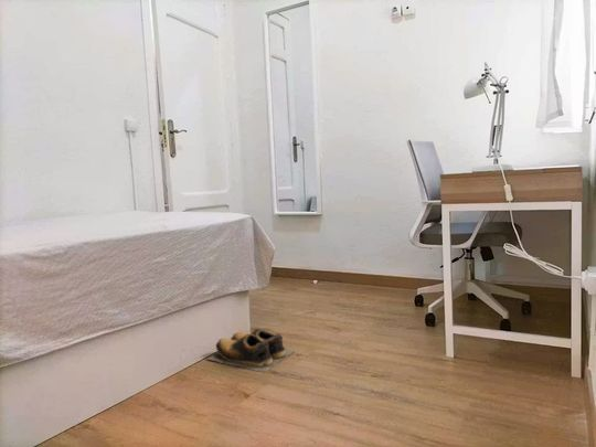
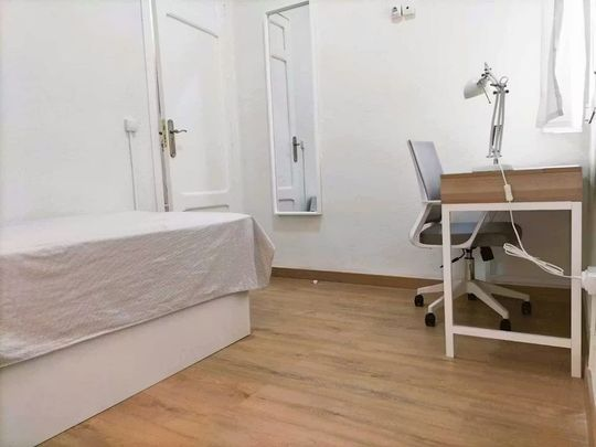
- shoes [206,328,295,373]
